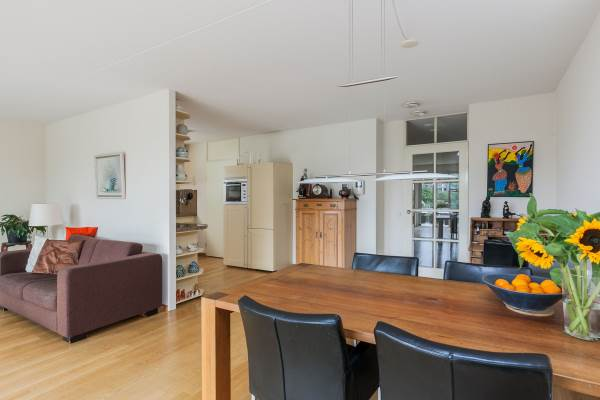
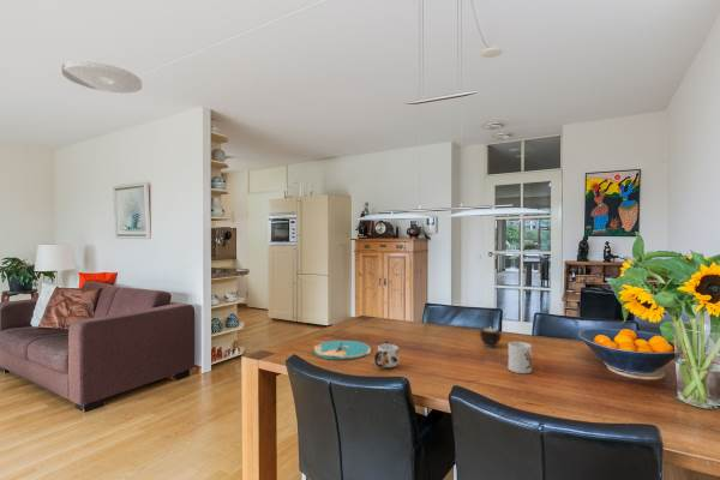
+ mug [373,340,401,368]
+ plate [312,340,372,361]
+ ceiling light [61,60,143,95]
+ candle [478,326,503,348]
+ mug [508,341,533,374]
